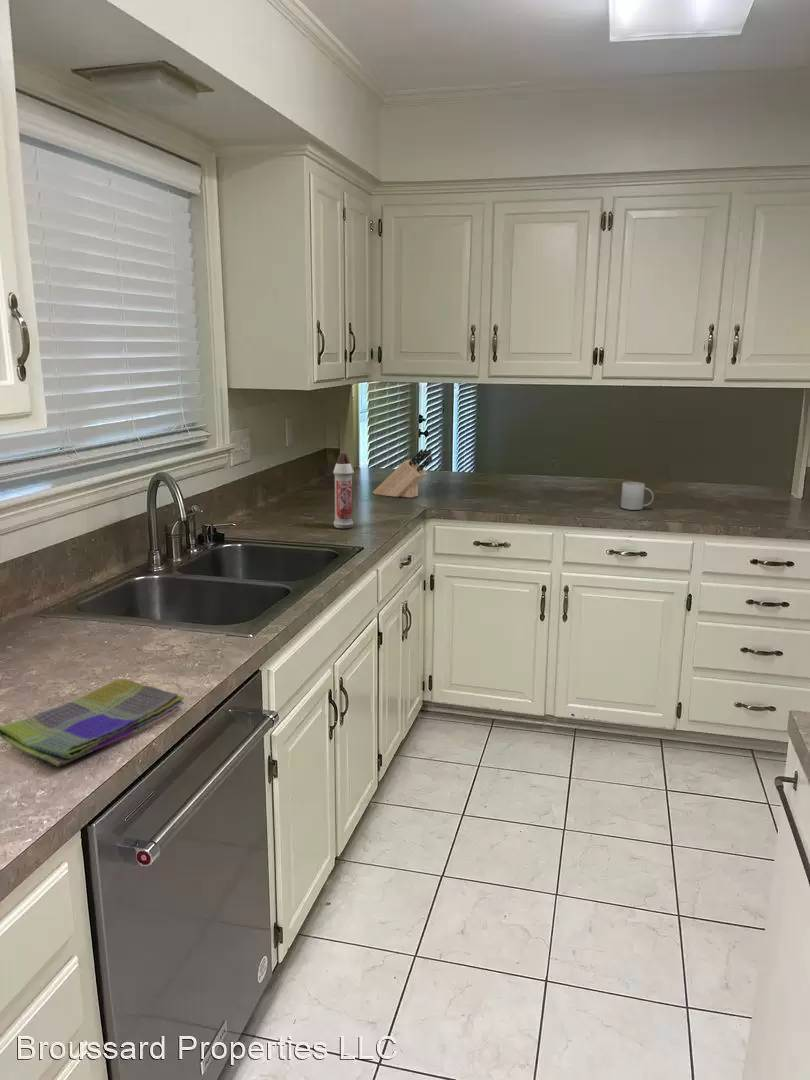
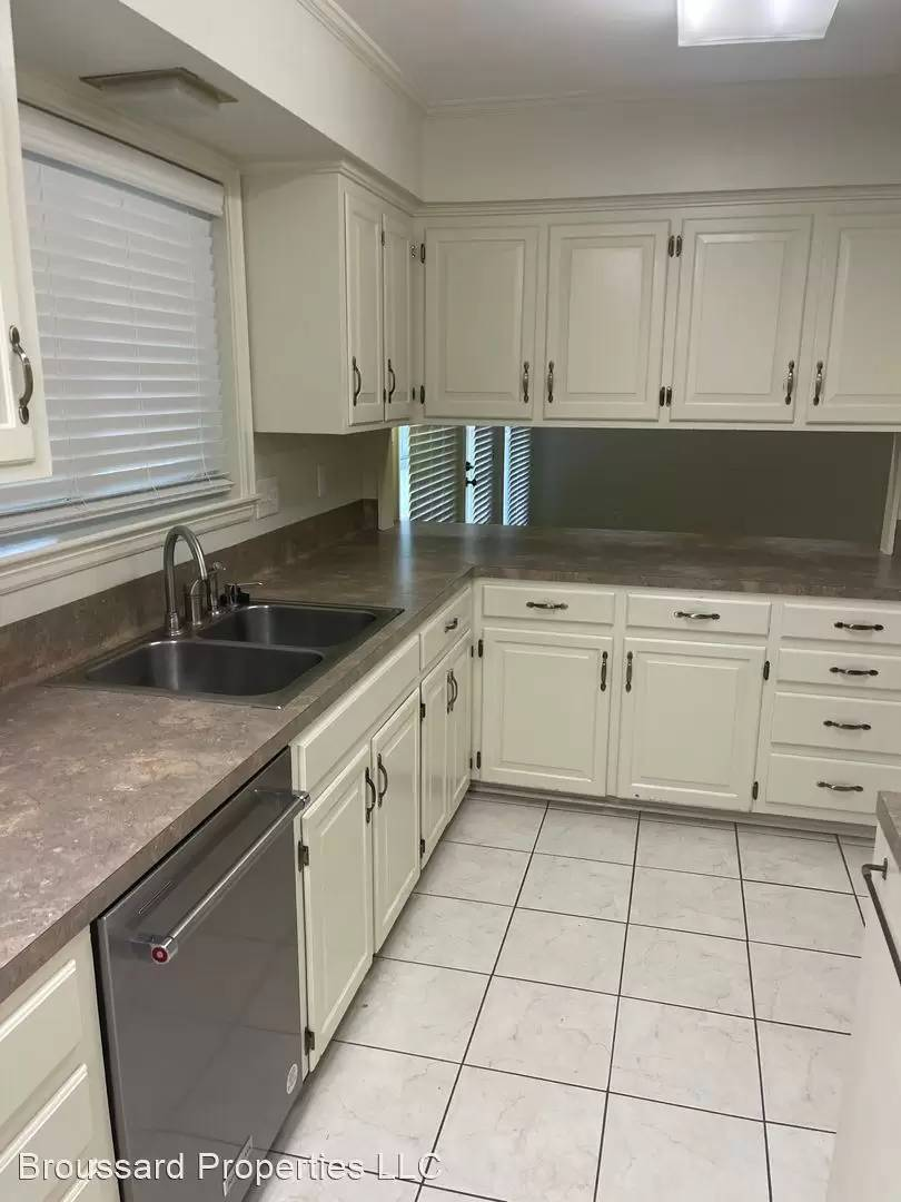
- spray bottle [332,453,354,529]
- dish towel [0,678,185,767]
- mug [620,481,655,511]
- knife block [372,448,433,499]
